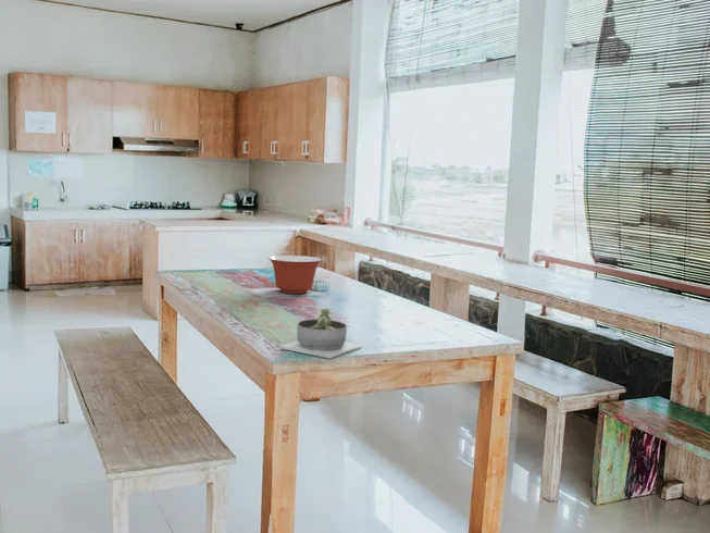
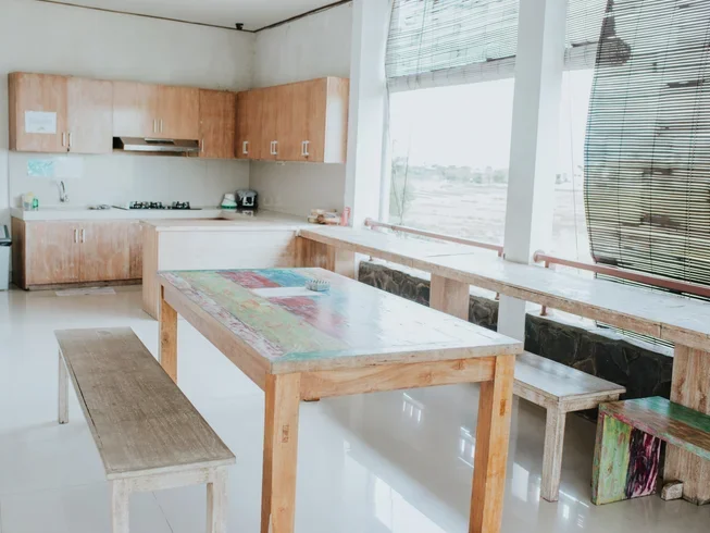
- mixing bowl [267,255,323,295]
- succulent planter [279,307,362,359]
